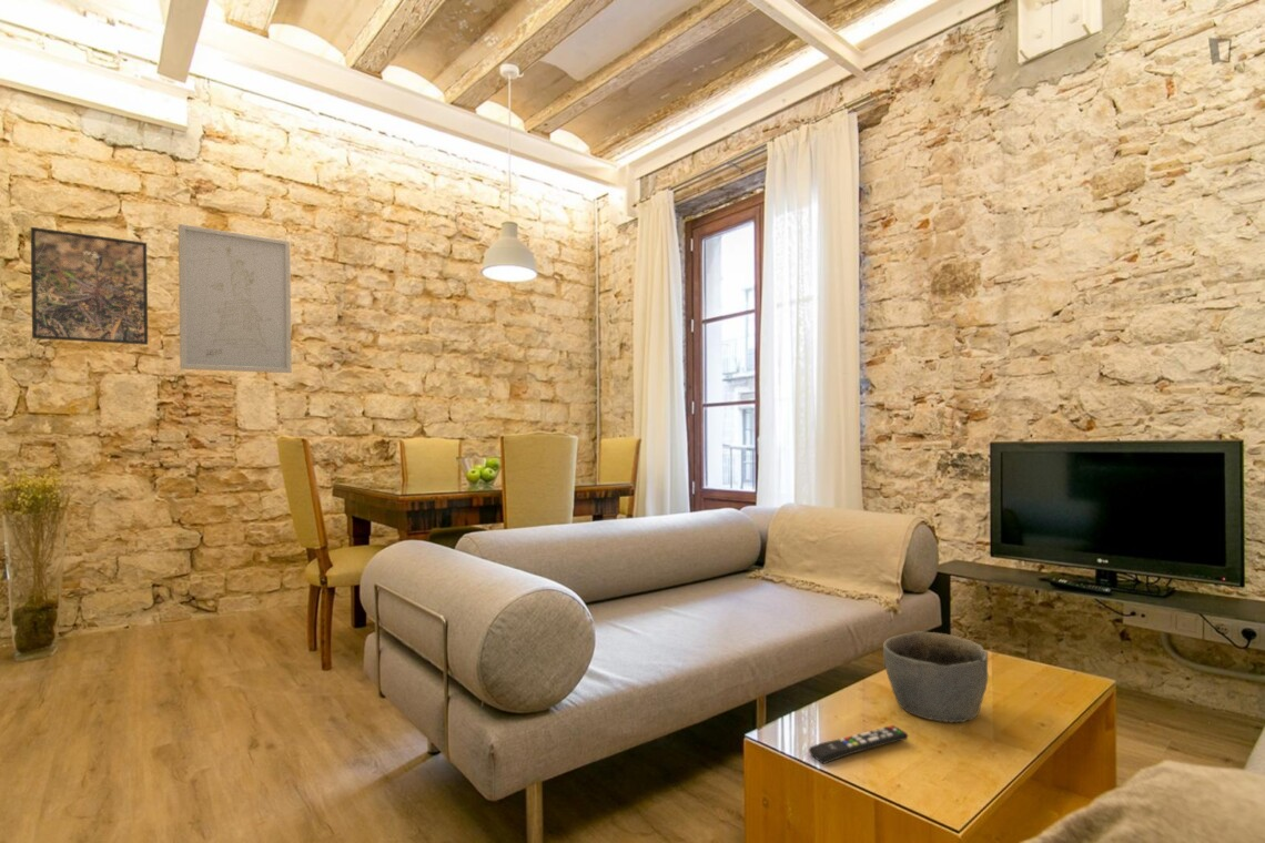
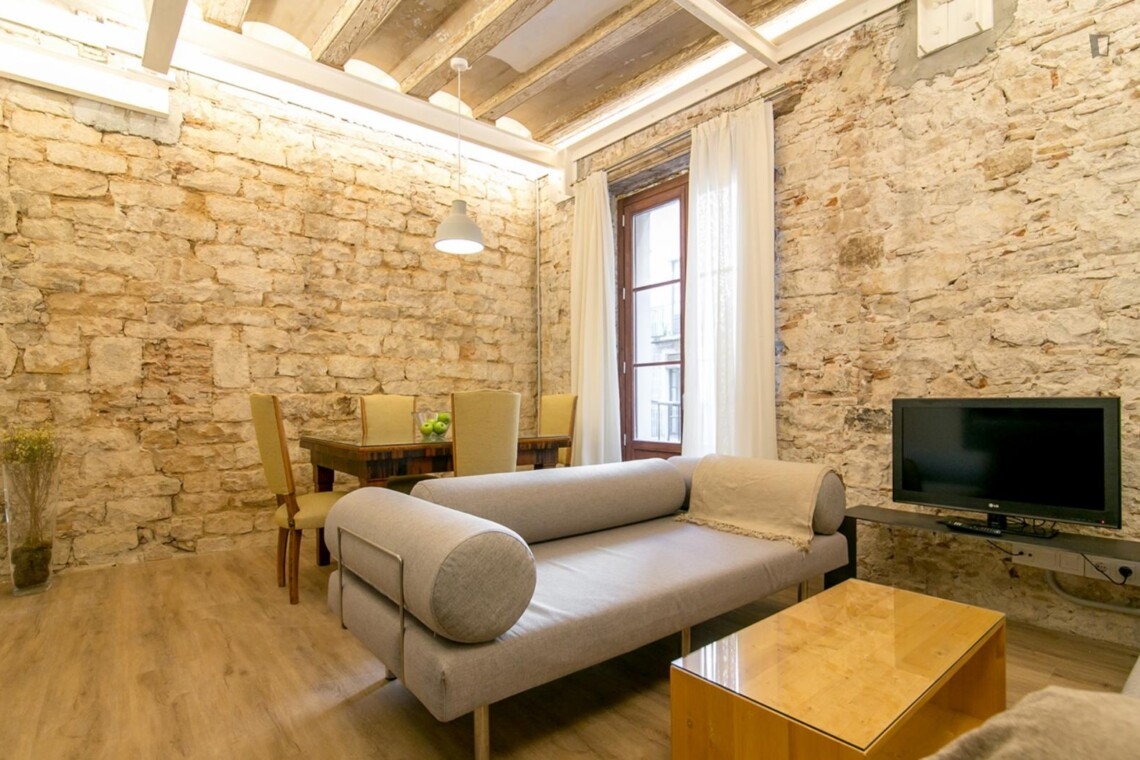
- wall art [178,223,293,374]
- bowl [882,630,990,724]
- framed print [30,226,149,346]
- remote control [808,724,909,765]
